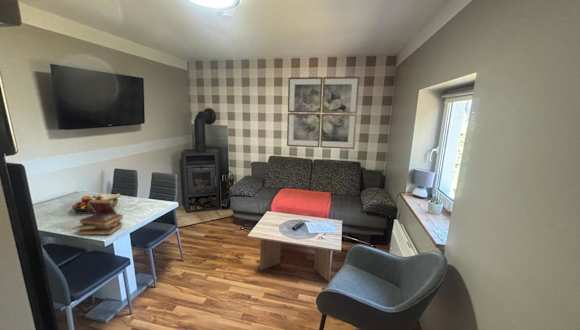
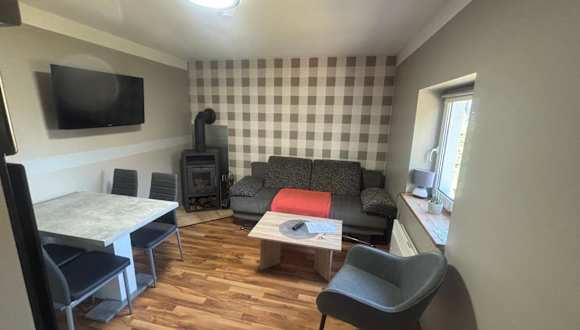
- fruit bowl [71,192,122,215]
- book [77,200,124,236]
- wall art [286,76,360,150]
